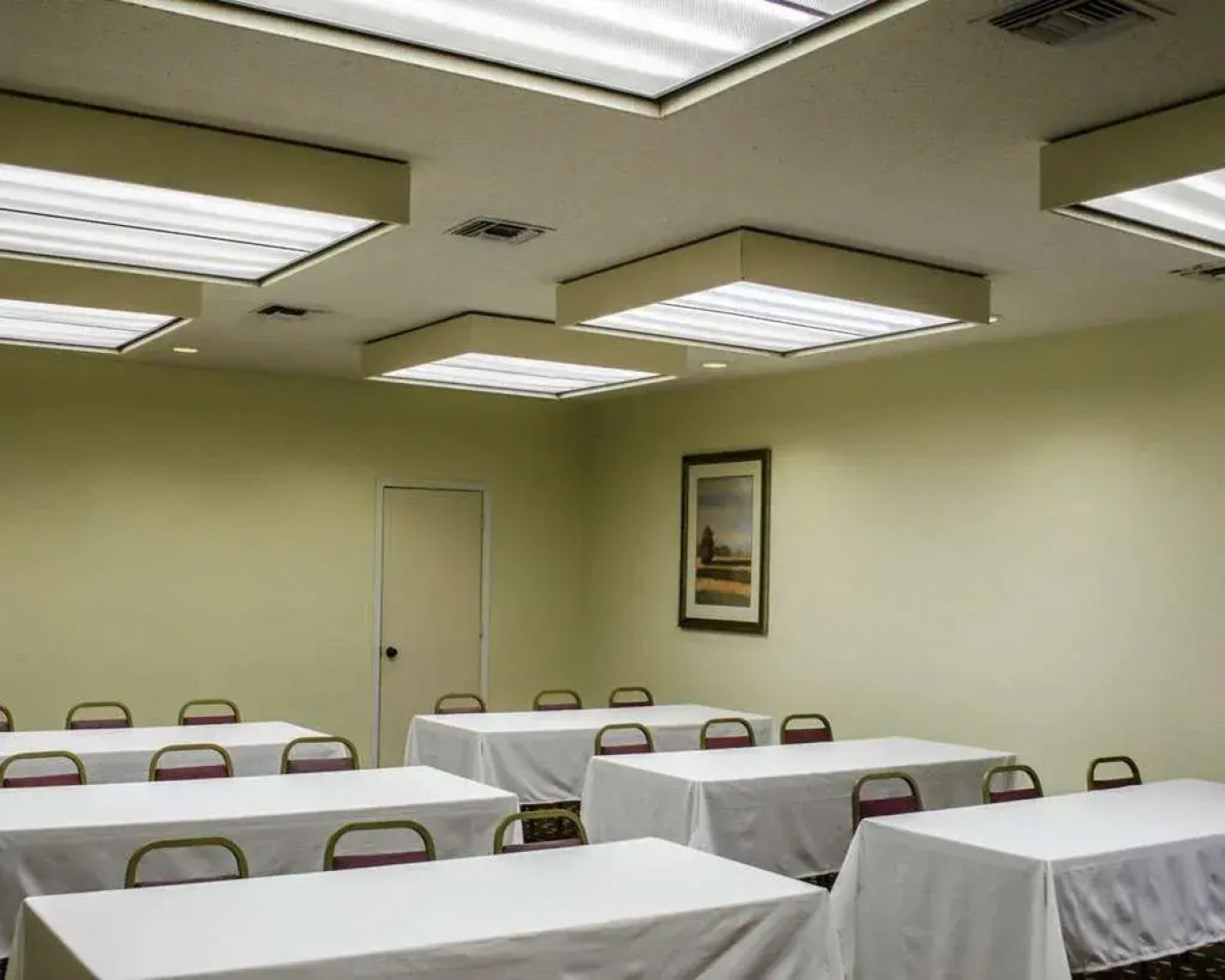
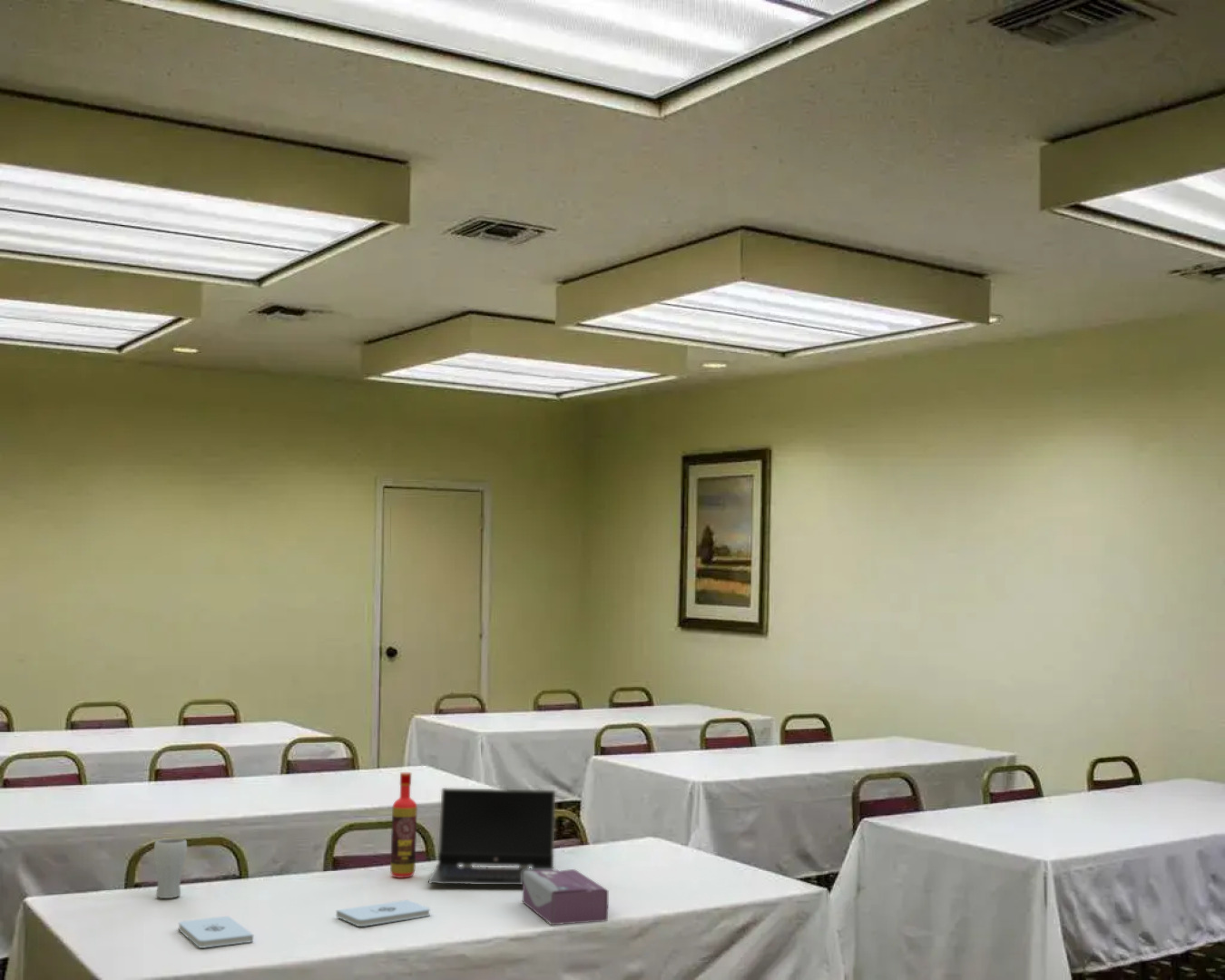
+ bottle [389,771,418,878]
+ notepad [336,899,431,927]
+ laptop computer [427,787,556,886]
+ notepad [177,915,254,949]
+ tissue box [522,868,609,926]
+ drinking glass [153,838,188,899]
